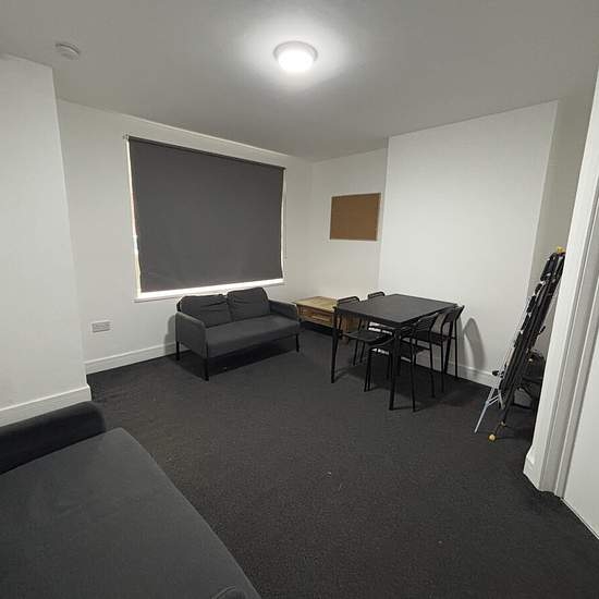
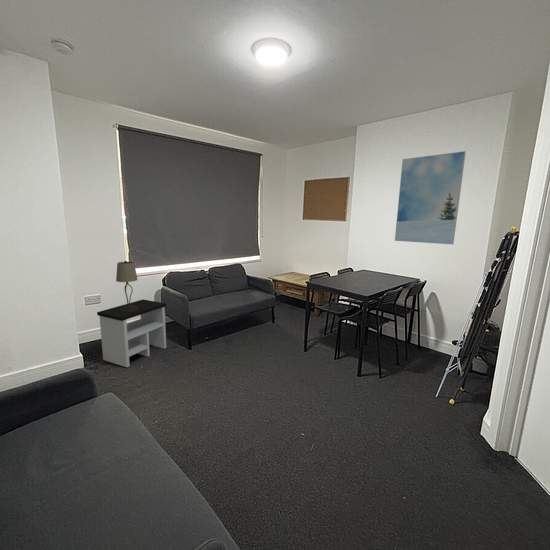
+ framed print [394,150,467,245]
+ table lamp [115,260,139,313]
+ side table [96,298,167,368]
